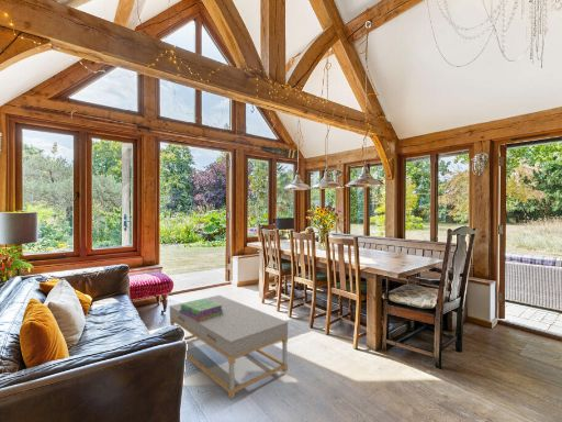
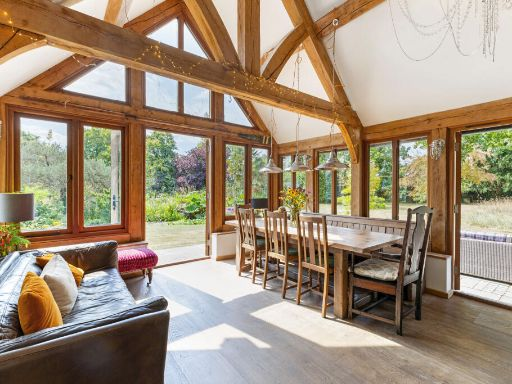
- stack of books [179,298,224,322]
- coffee table [168,295,289,400]
